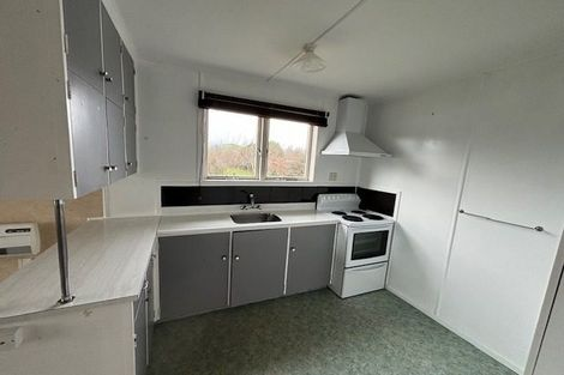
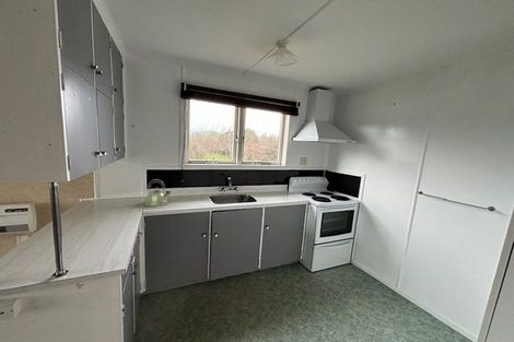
+ kettle [143,178,173,208]
